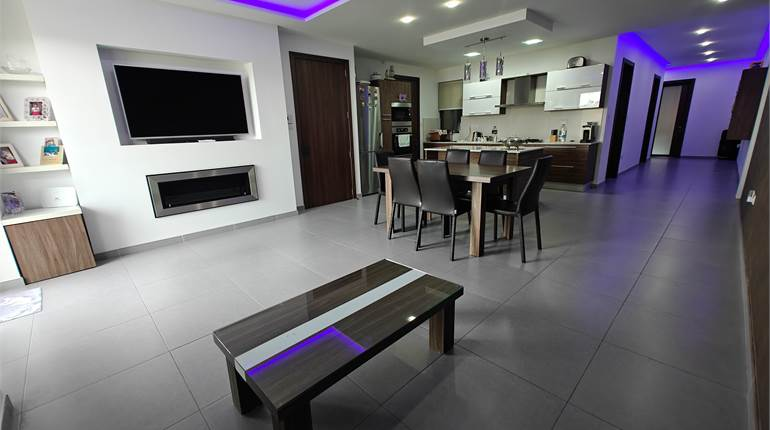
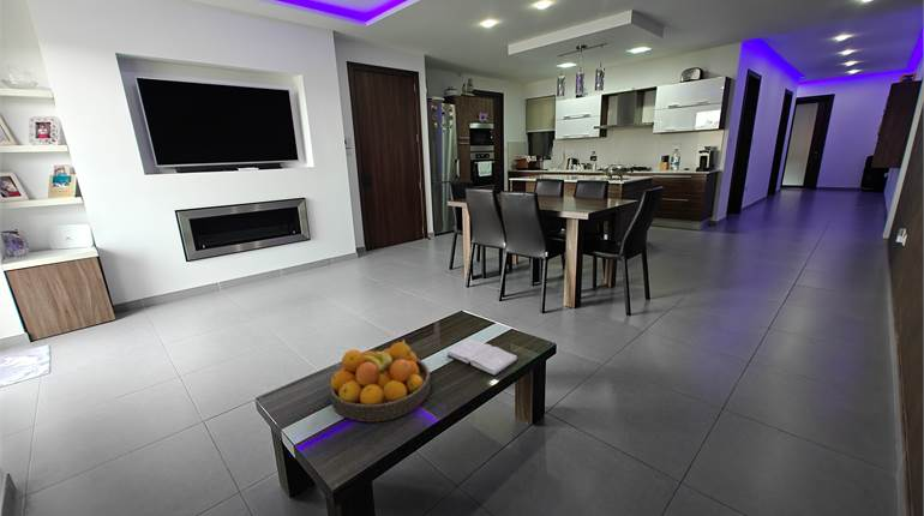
+ fruit bowl [329,338,432,422]
+ hardback book [446,337,518,377]
